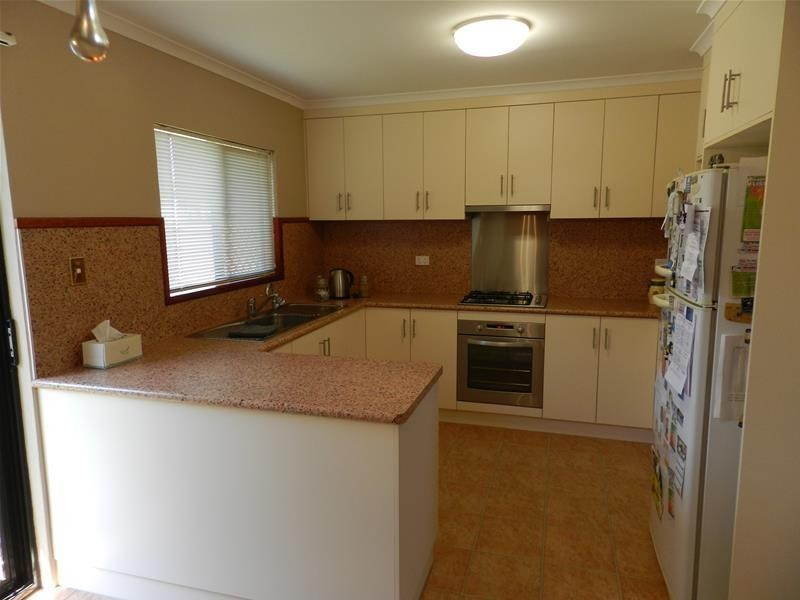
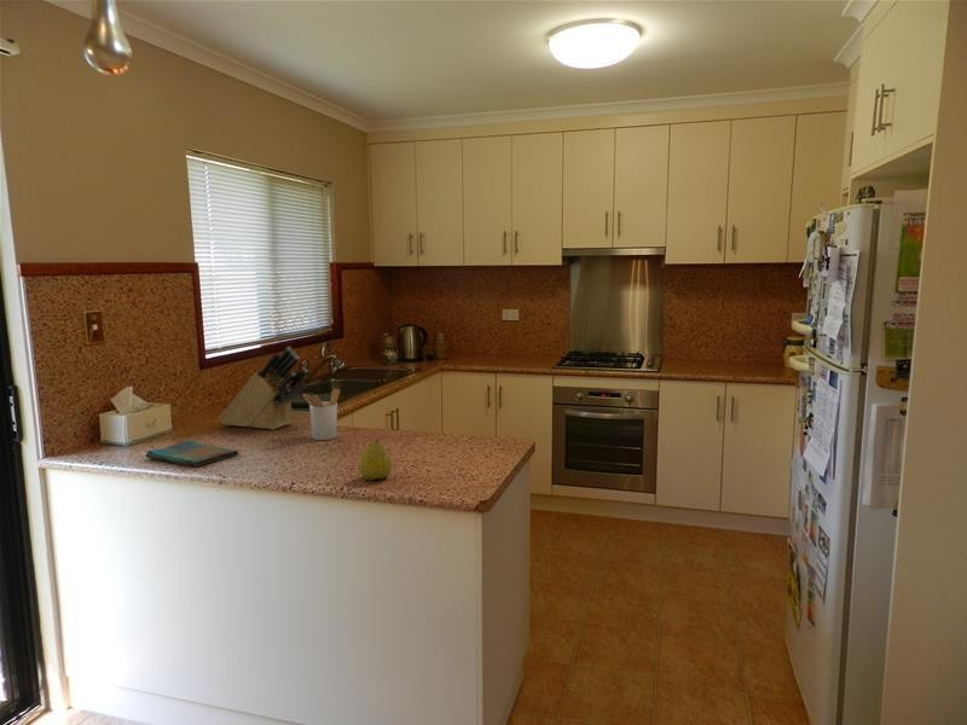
+ utensil holder [301,388,341,441]
+ dish towel [144,439,239,468]
+ fruit [358,436,393,482]
+ knife block [218,346,309,431]
